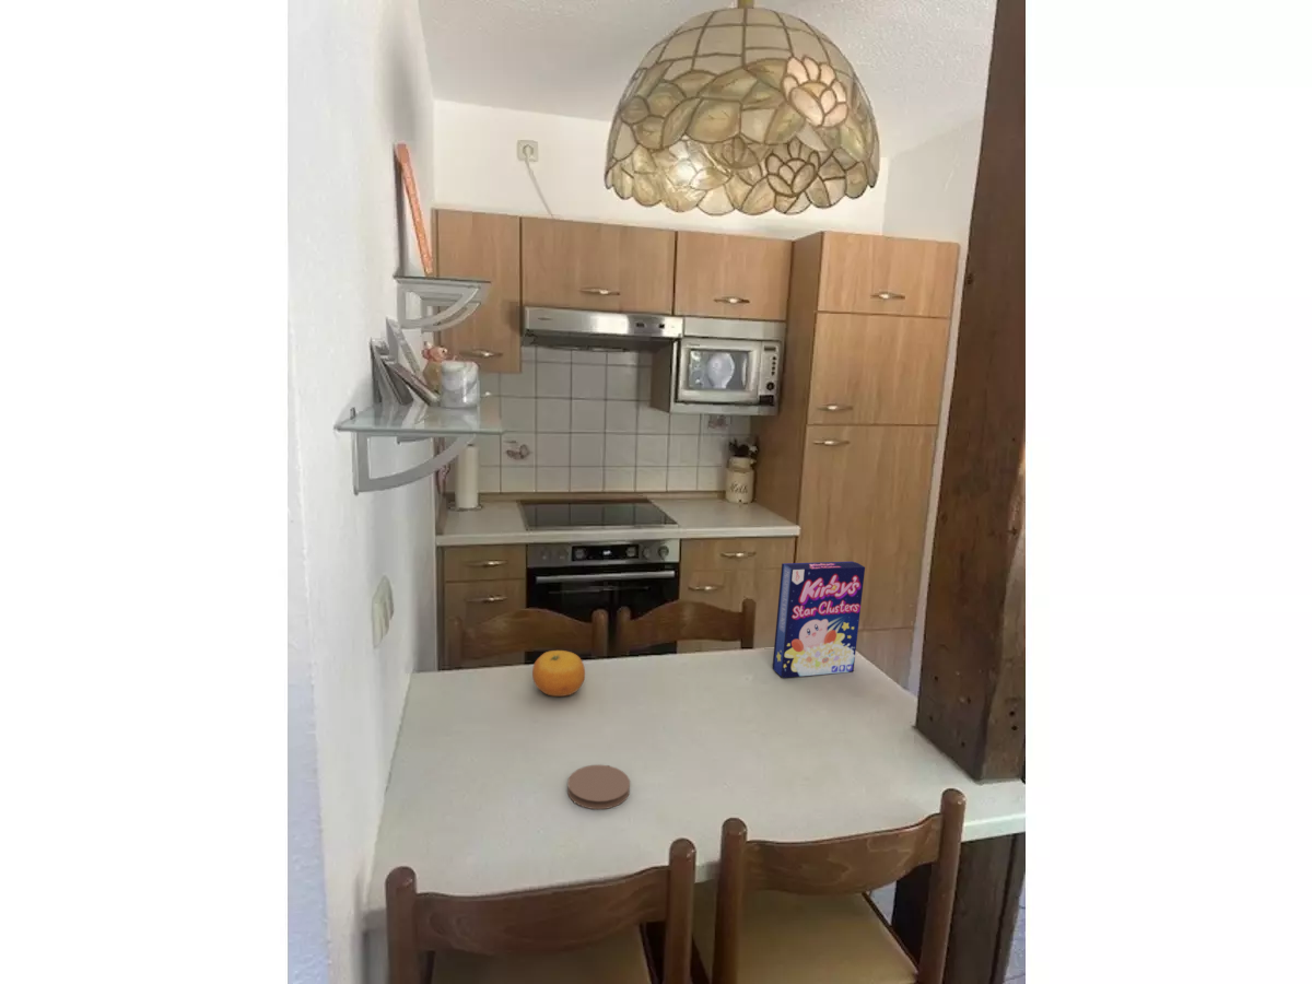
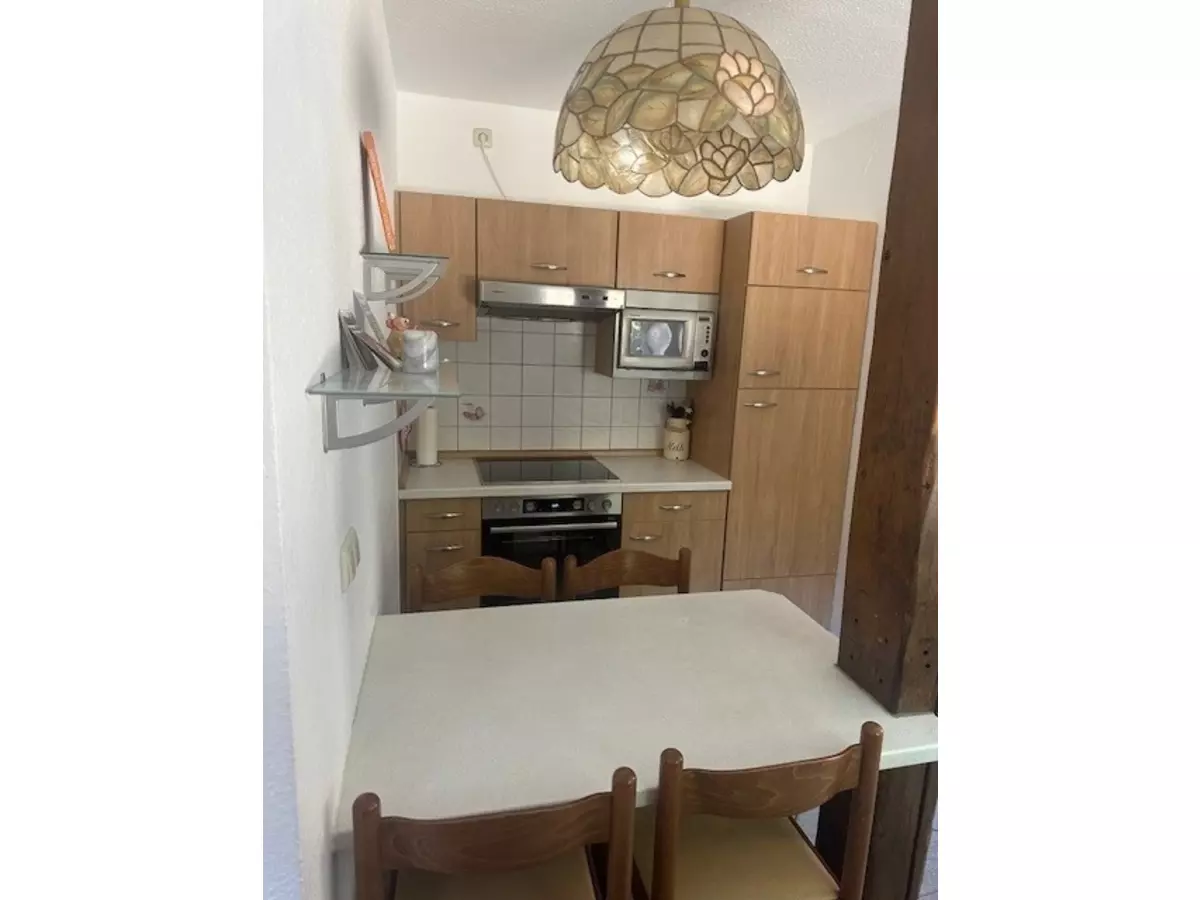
- fruit [531,649,586,698]
- cereal box [771,561,866,679]
- coaster [566,764,631,810]
